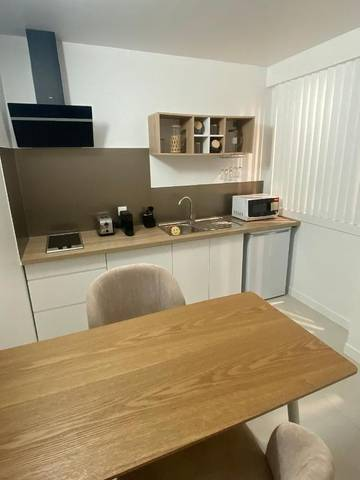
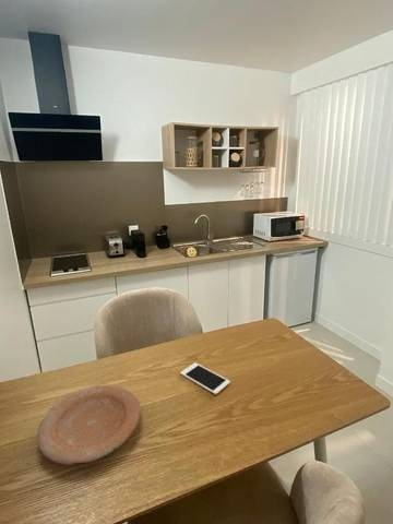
+ cell phone [179,362,231,395]
+ plate [36,384,142,465]
